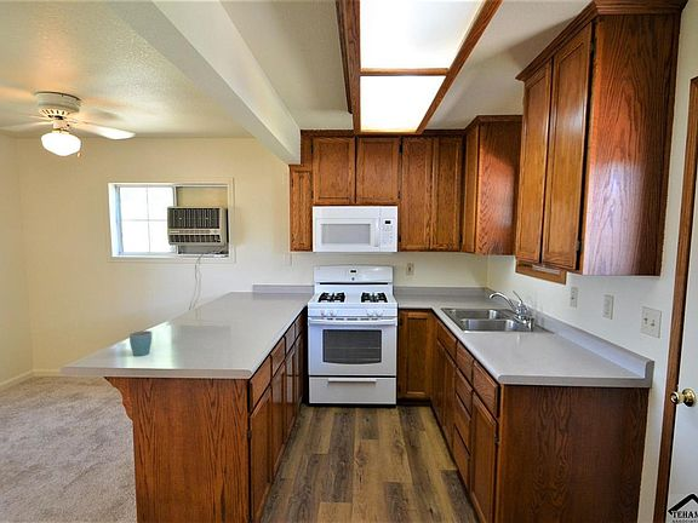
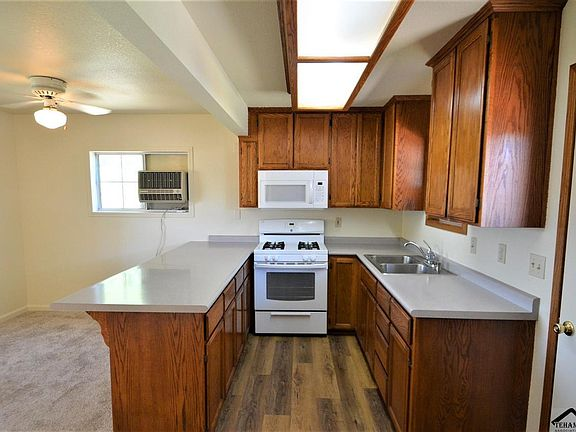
- mug [128,329,153,357]
